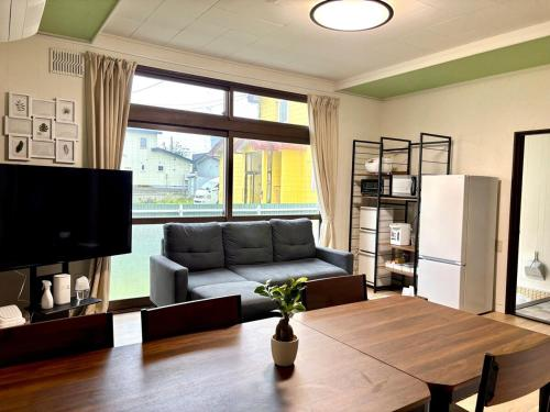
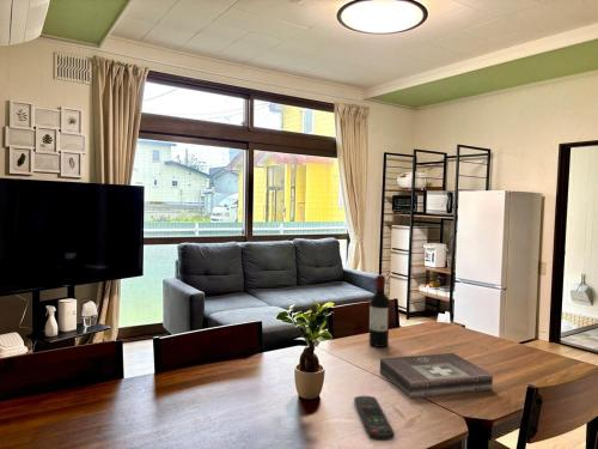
+ remote control [353,395,396,442]
+ first aid kit [379,352,494,400]
+ wine bottle [368,274,391,348]
